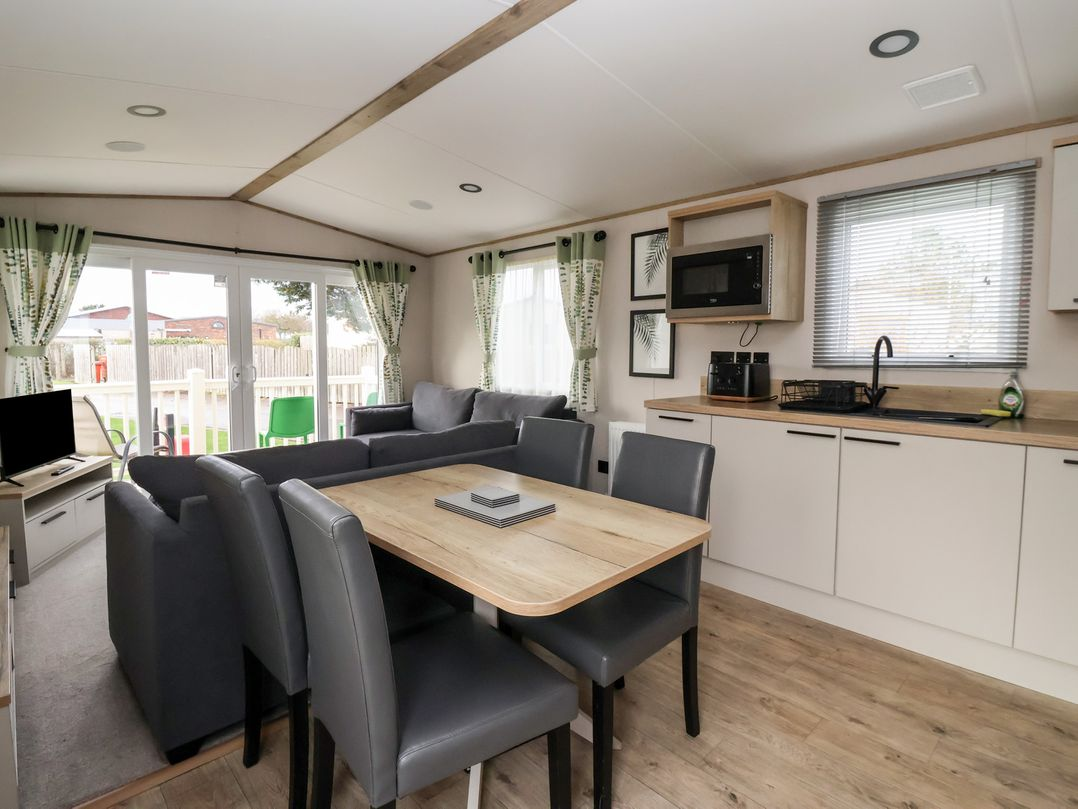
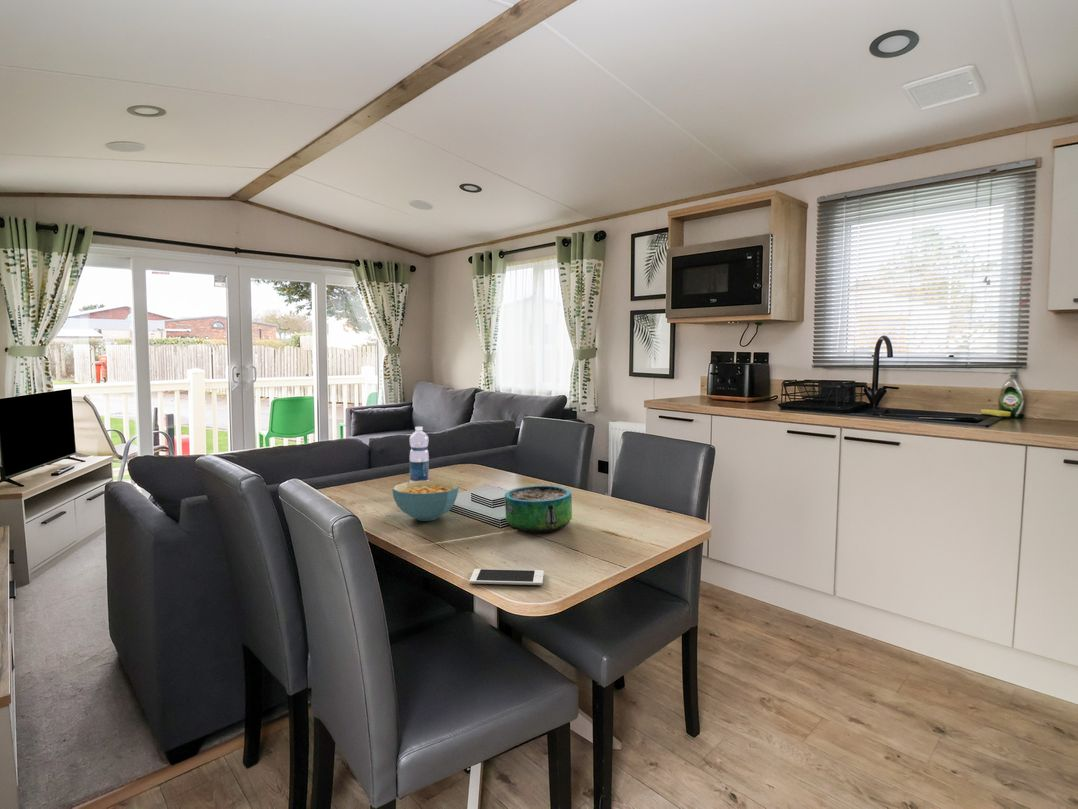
+ cell phone [469,568,545,586]
+ cereal bowl [391,479,460,522]
+ water bottle [409,426,430,482]
+ decorative bowl [504,484,573,533]
